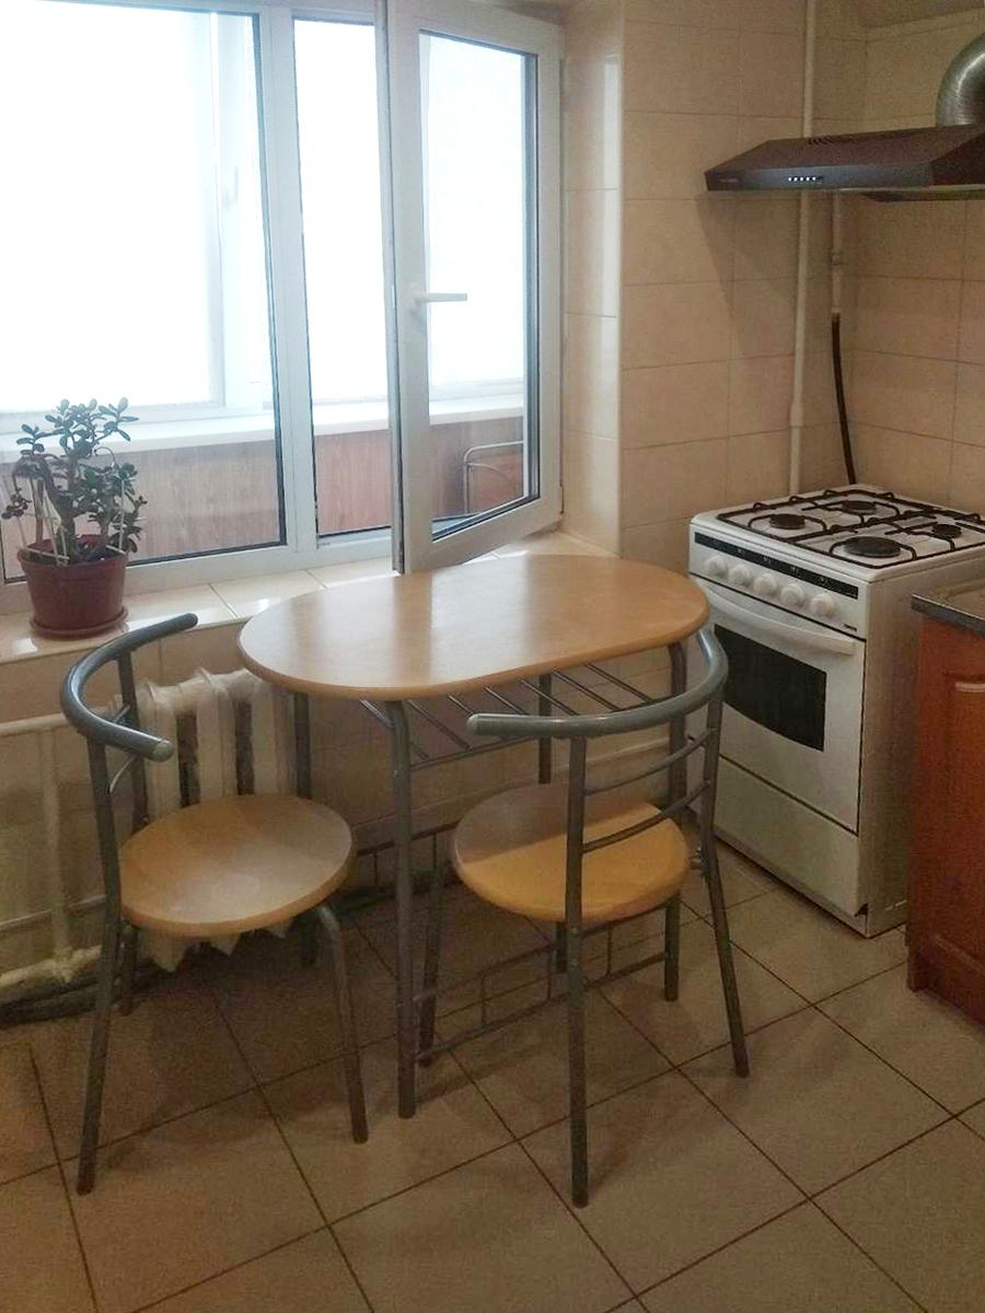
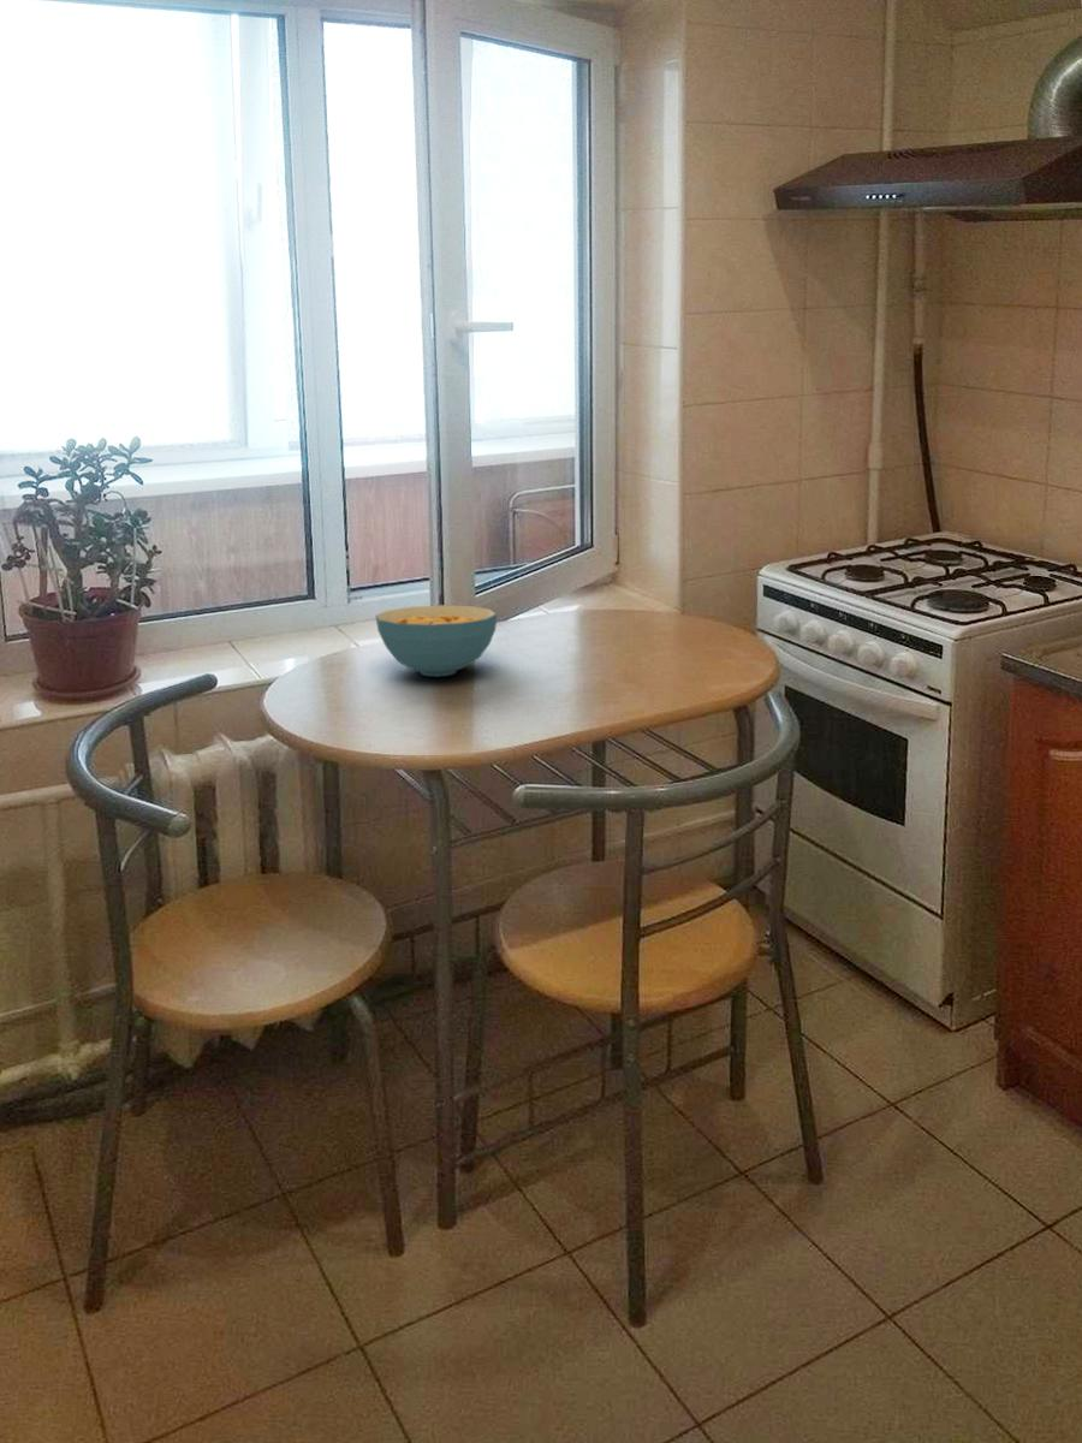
+ cereal bowl [374,604,498,678]
